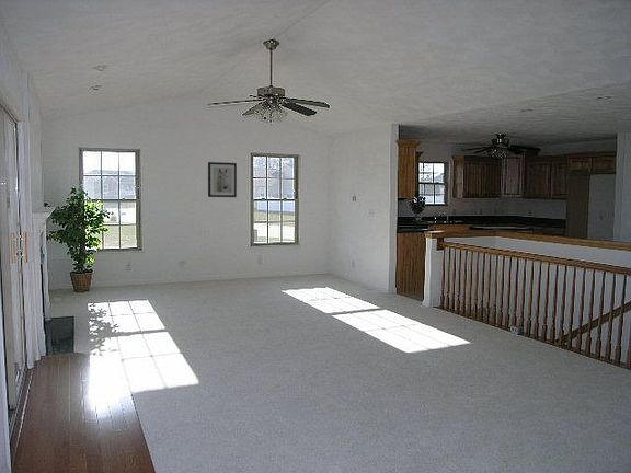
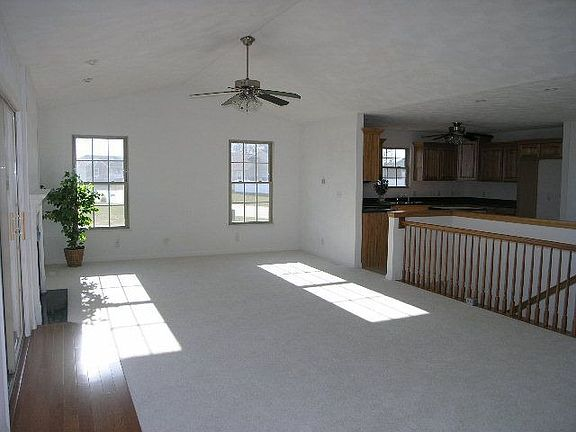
- wall art [207,161,238,198]
